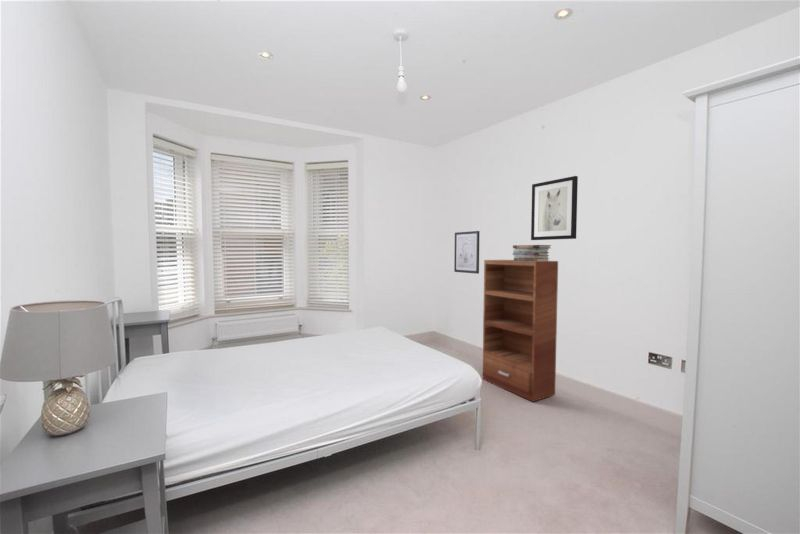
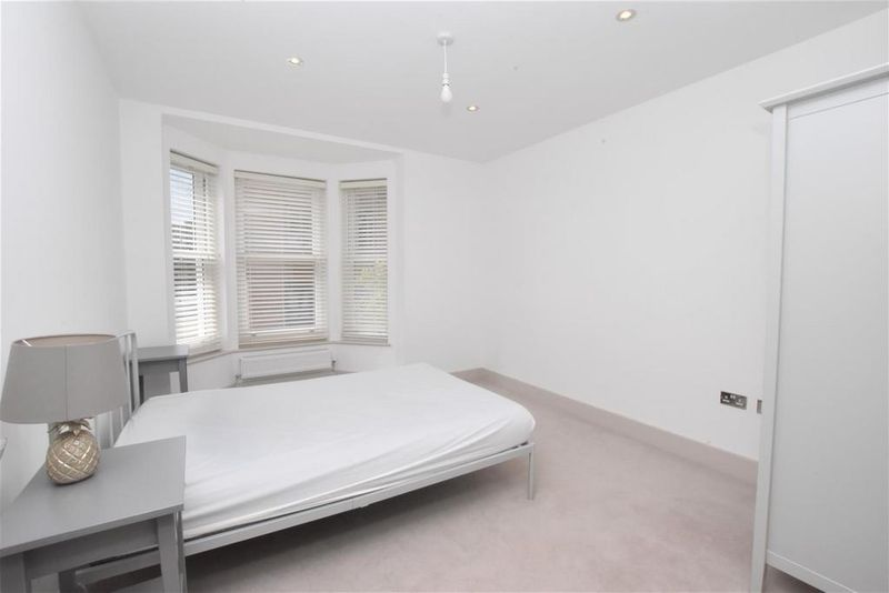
- book stack [512,244,552,261]
- wall art [530,175,579,241]
- wall art [453,230,480,275]
- bookshelf [482,259,559,403]
